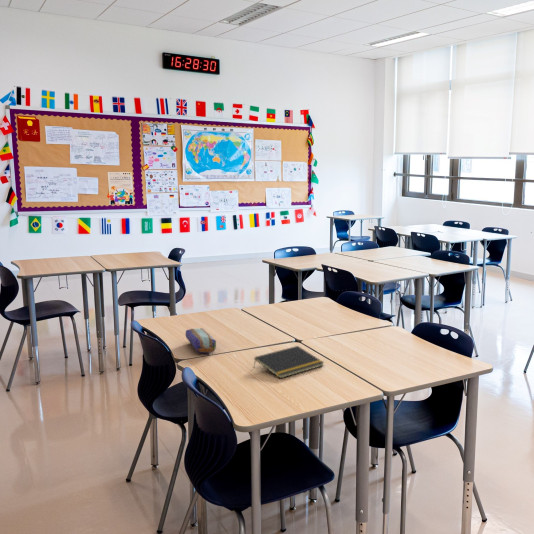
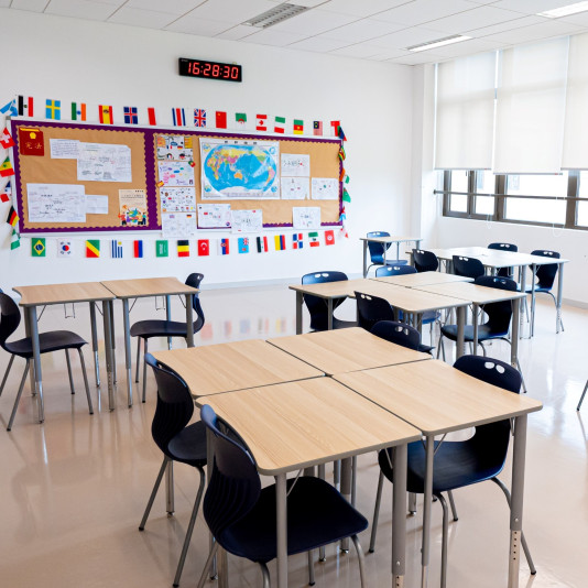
- pencil case [185,327,217,354]
- notepad [253,345,325,379]
